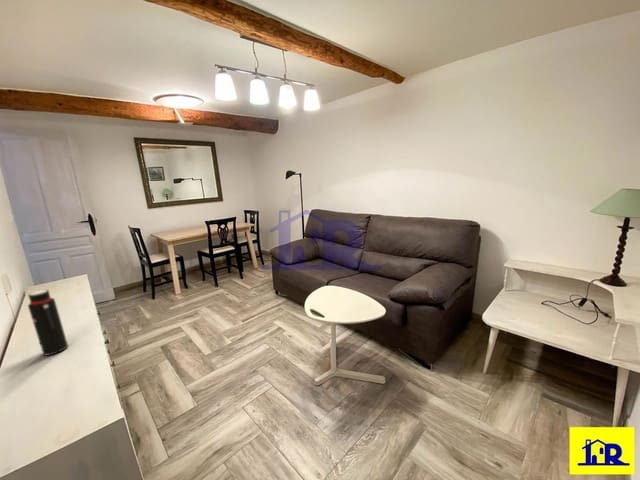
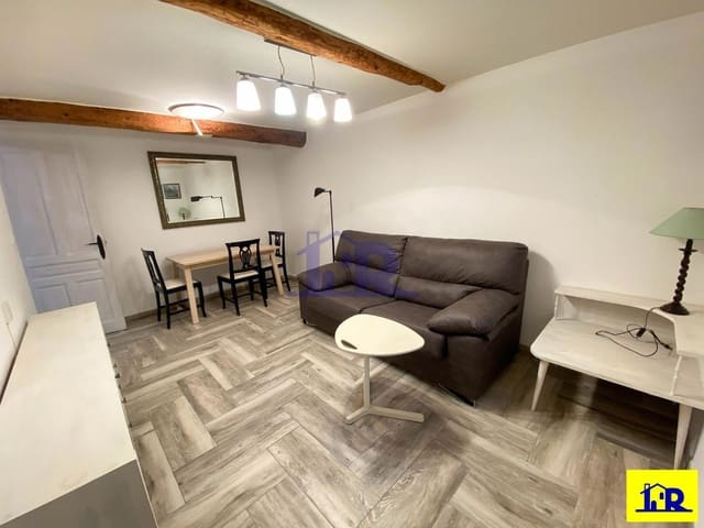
- water bottle [27,289,69,357]
